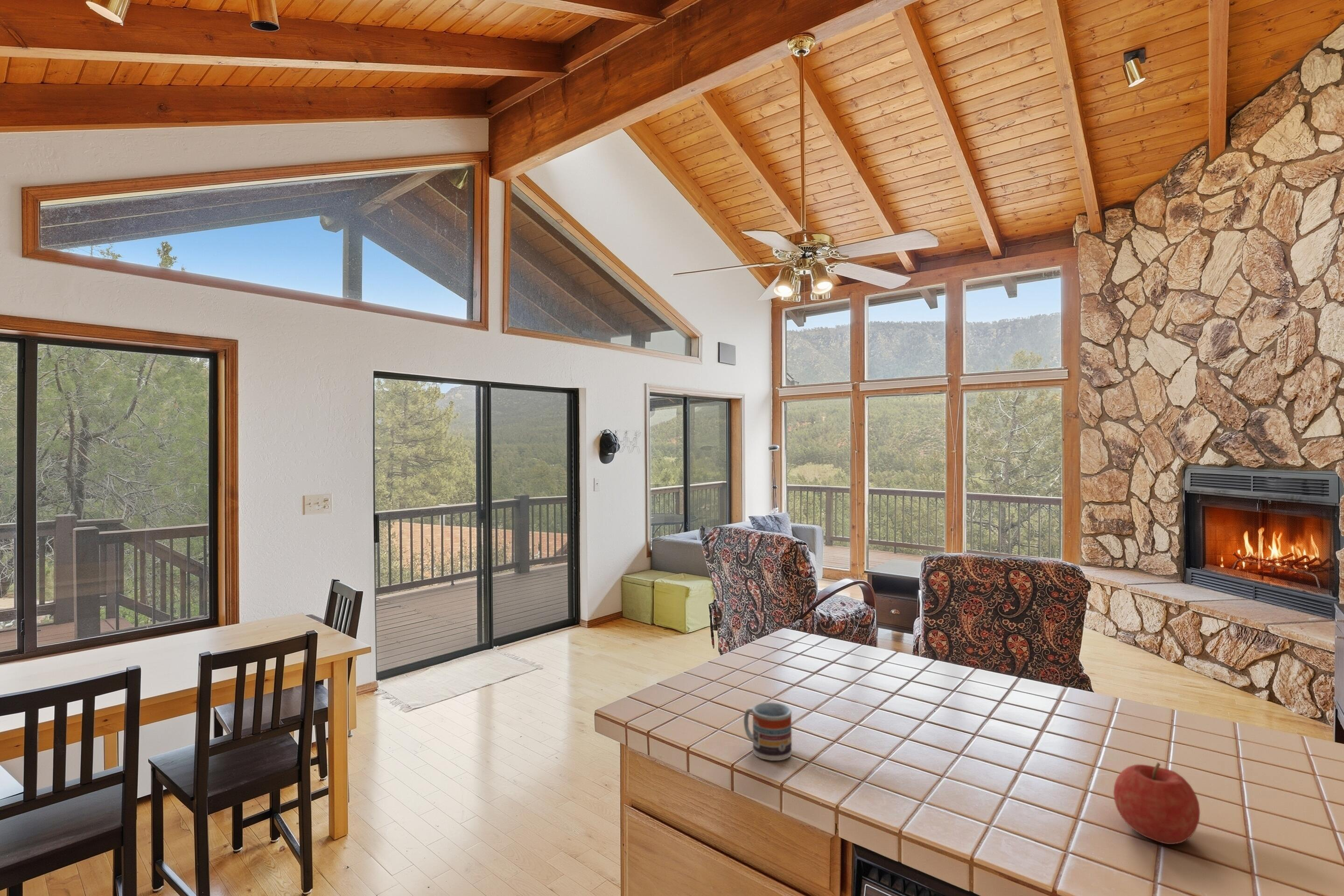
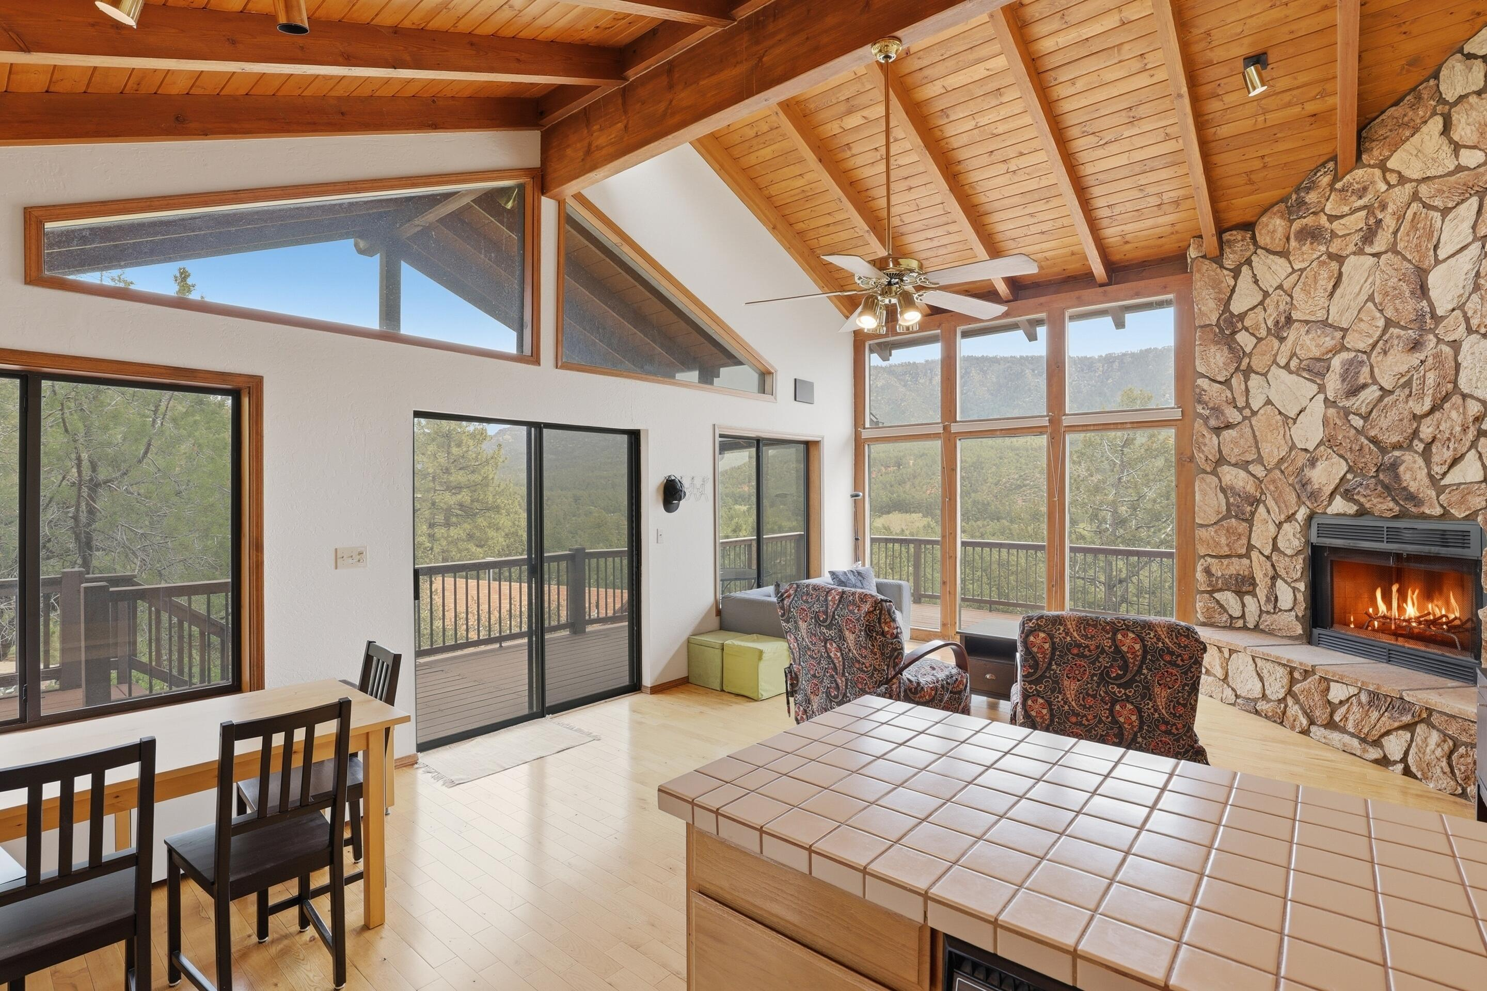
- fruit [1113,762,1200,845]
- cup [743,702,792,761]
